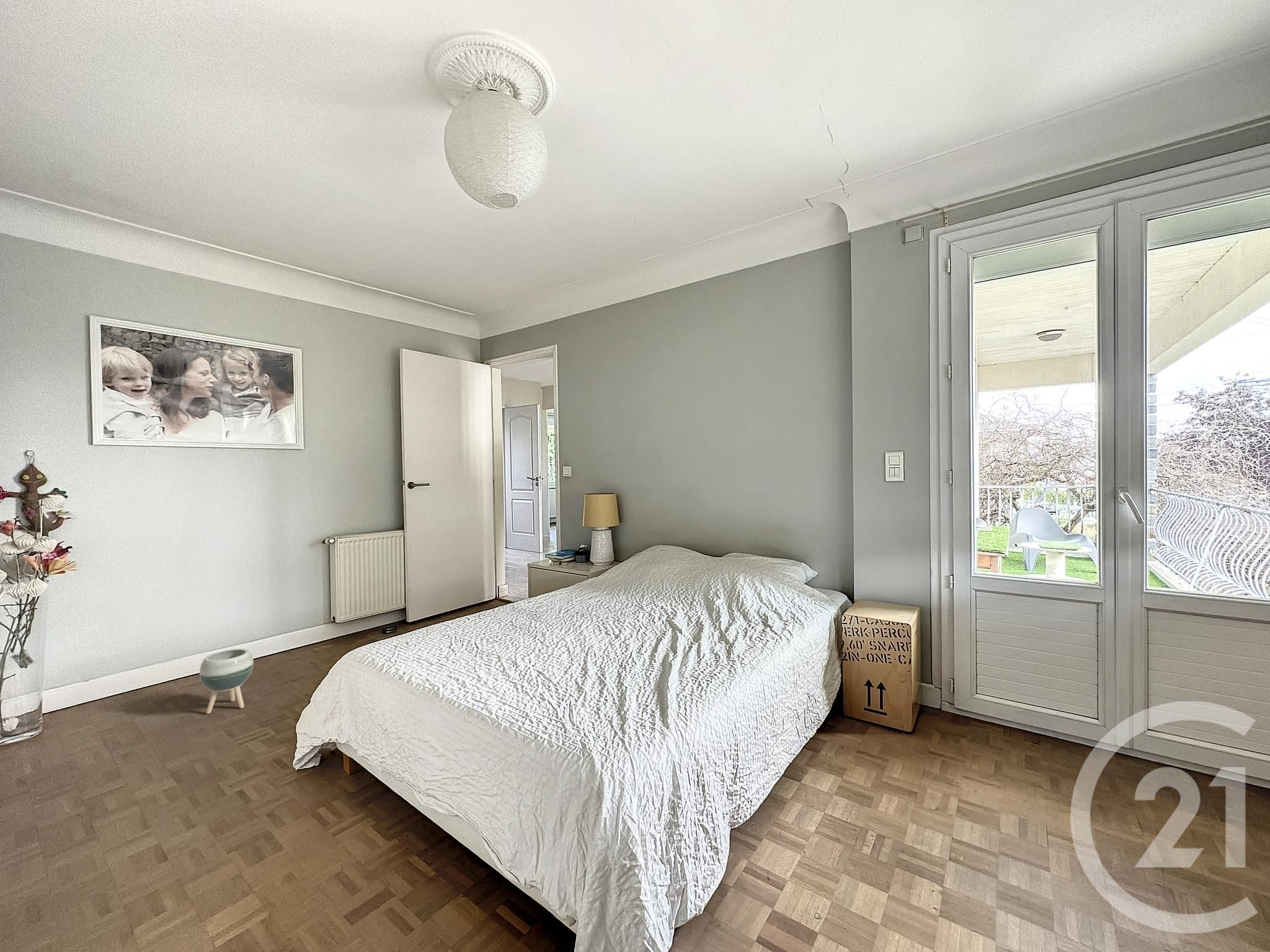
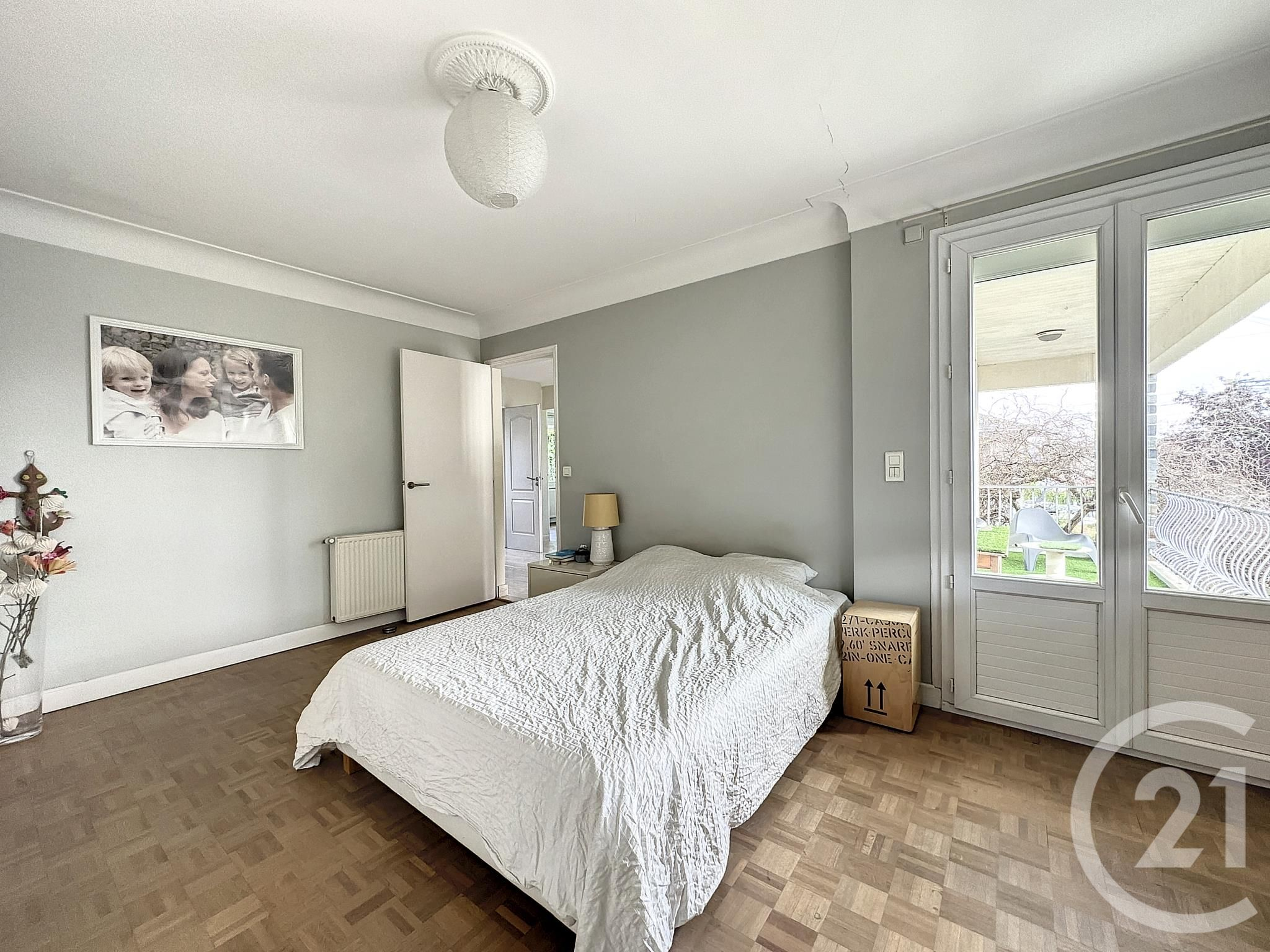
- planter [199,648,254,715]
